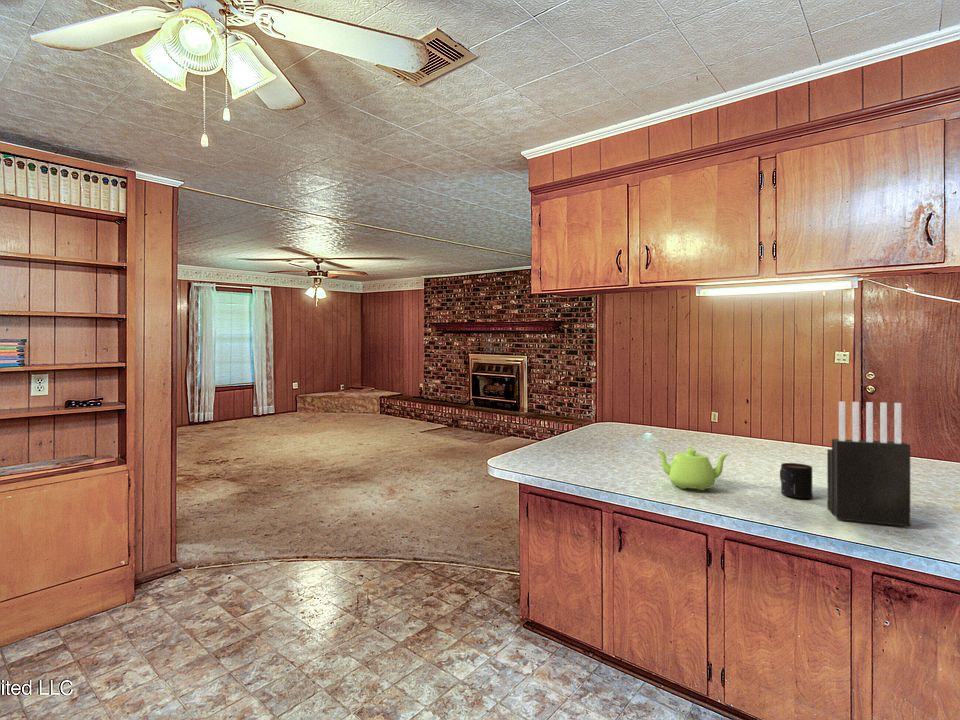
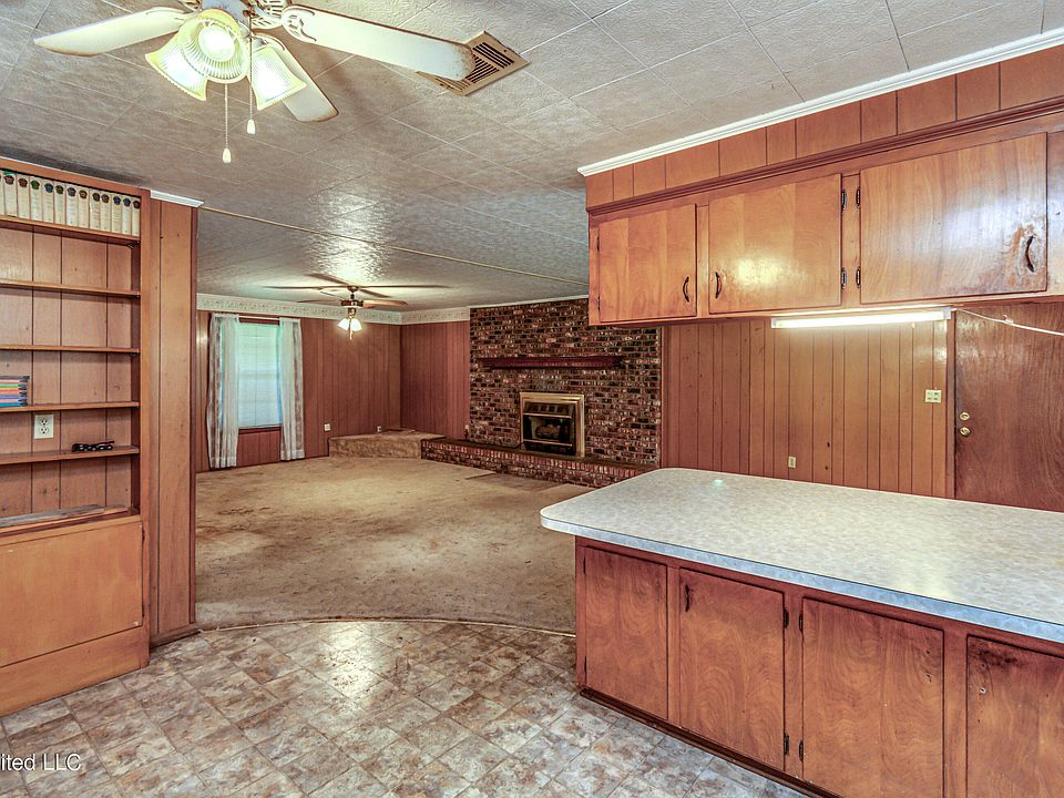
- mug [779,462,813,499]
- teapot [654,445,730,491]
- knife block [826,401,911,527]
